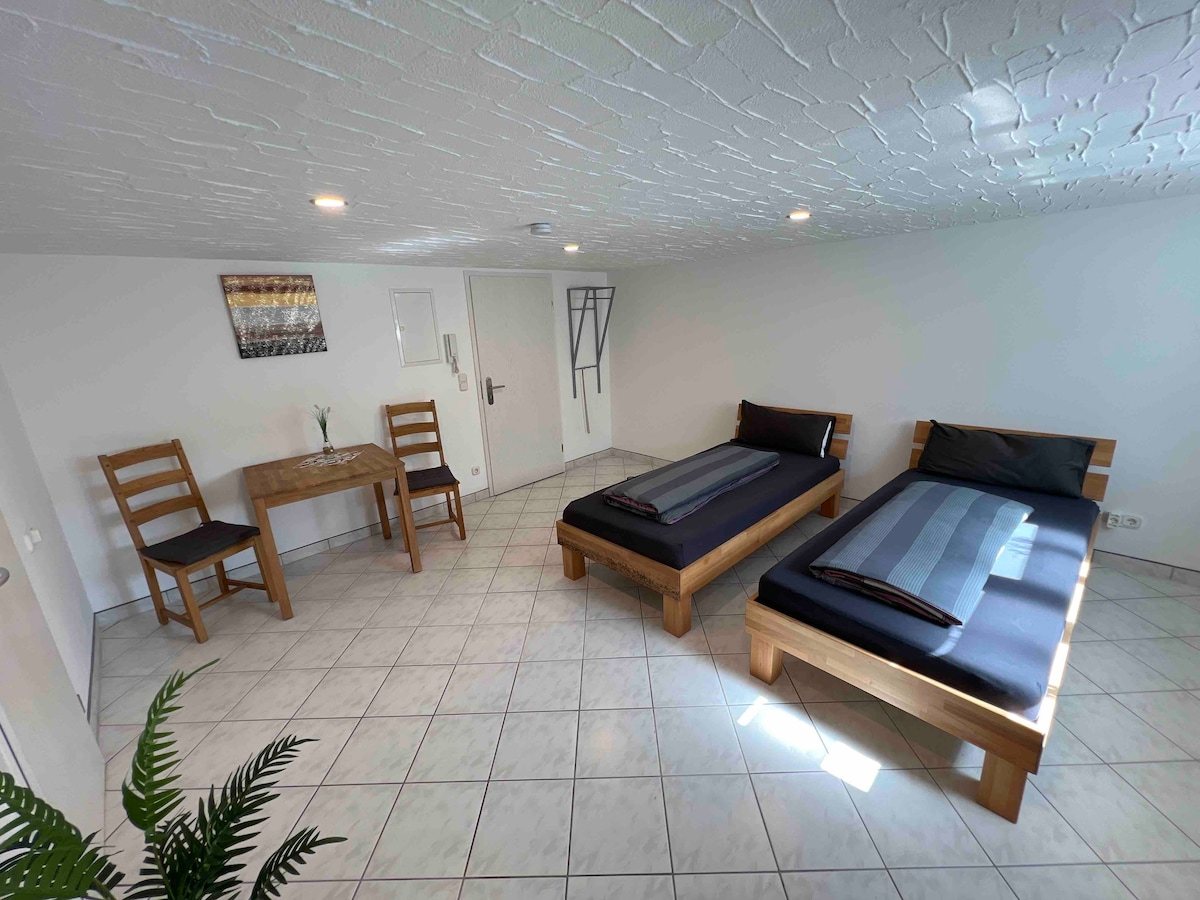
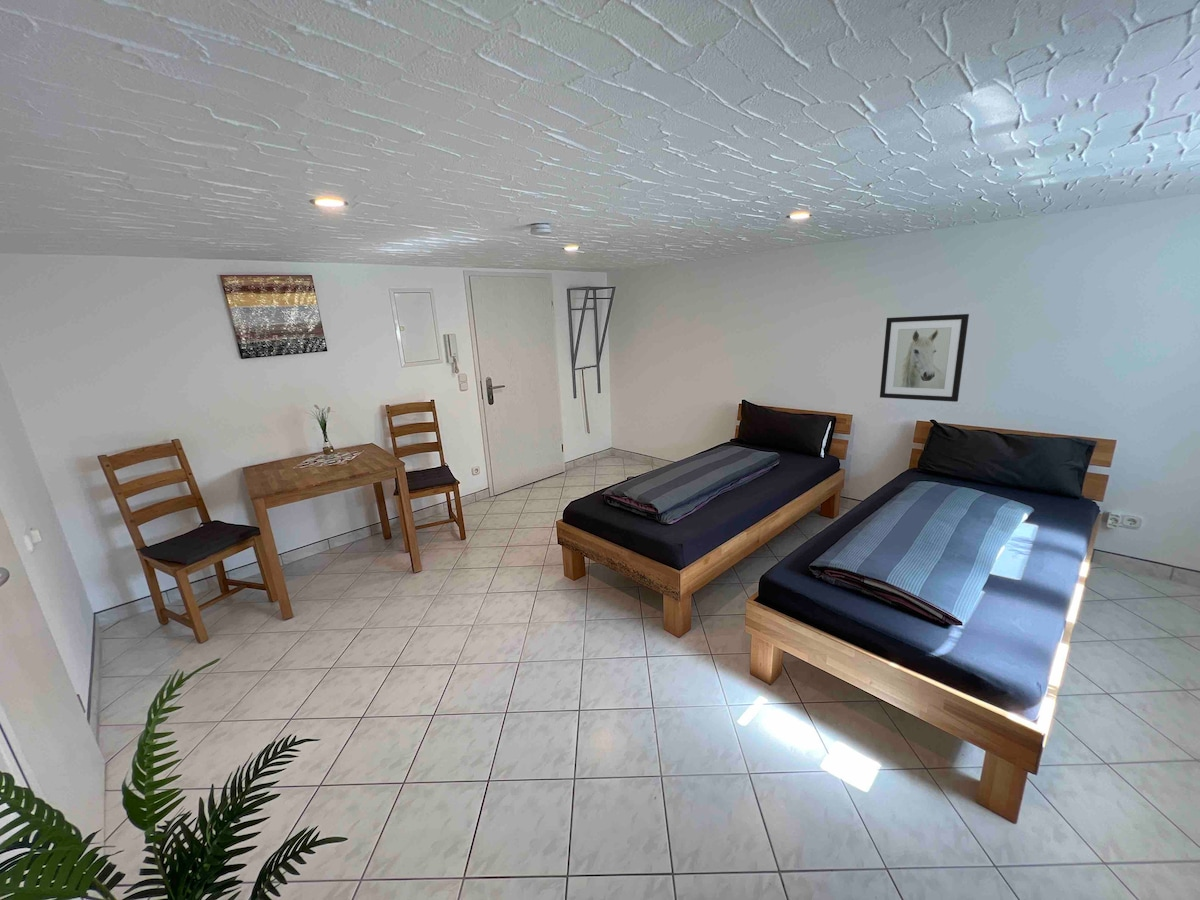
+ wall art [879,313,970,403]
